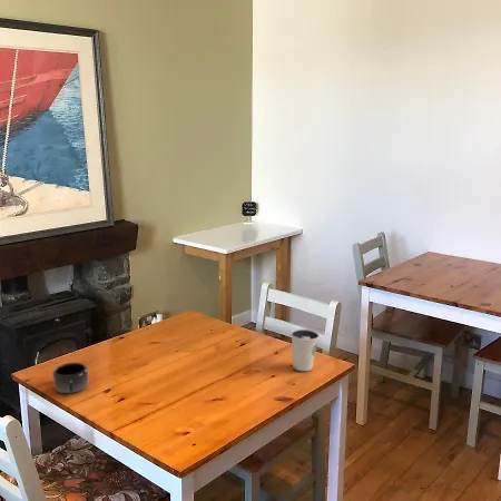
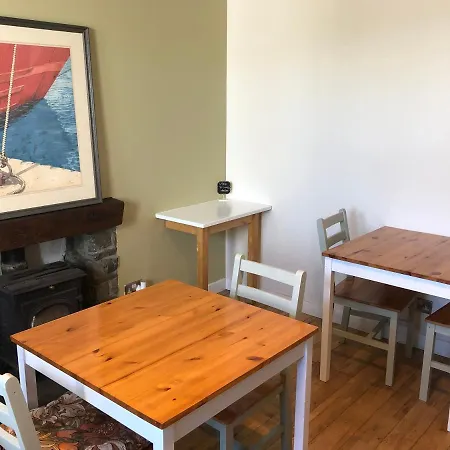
- mug [51,362,90,394]
- dixie cup [289,328,321,372]
